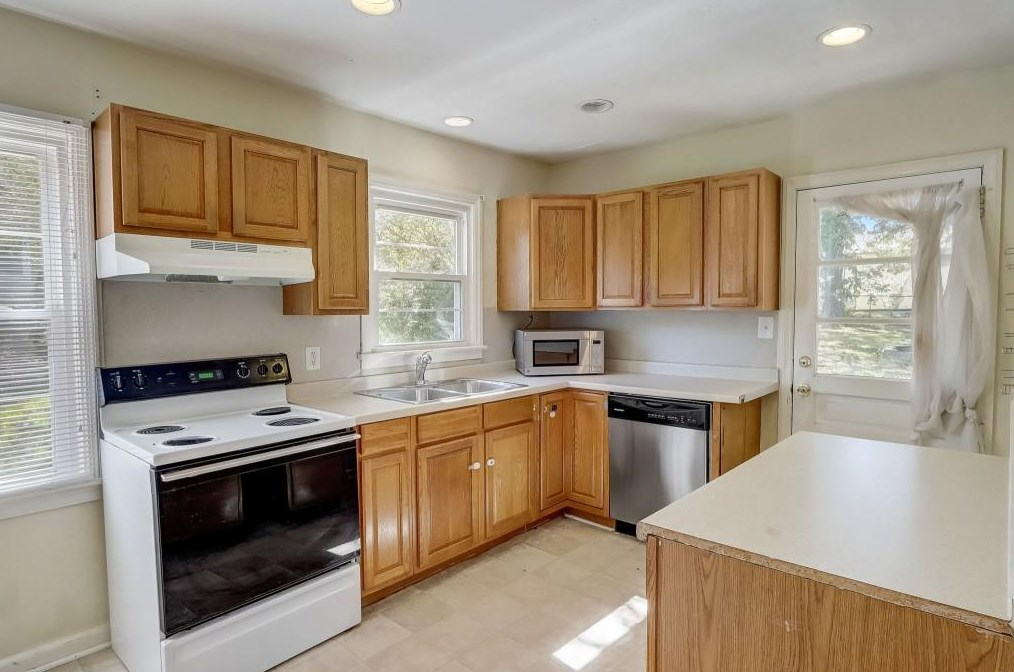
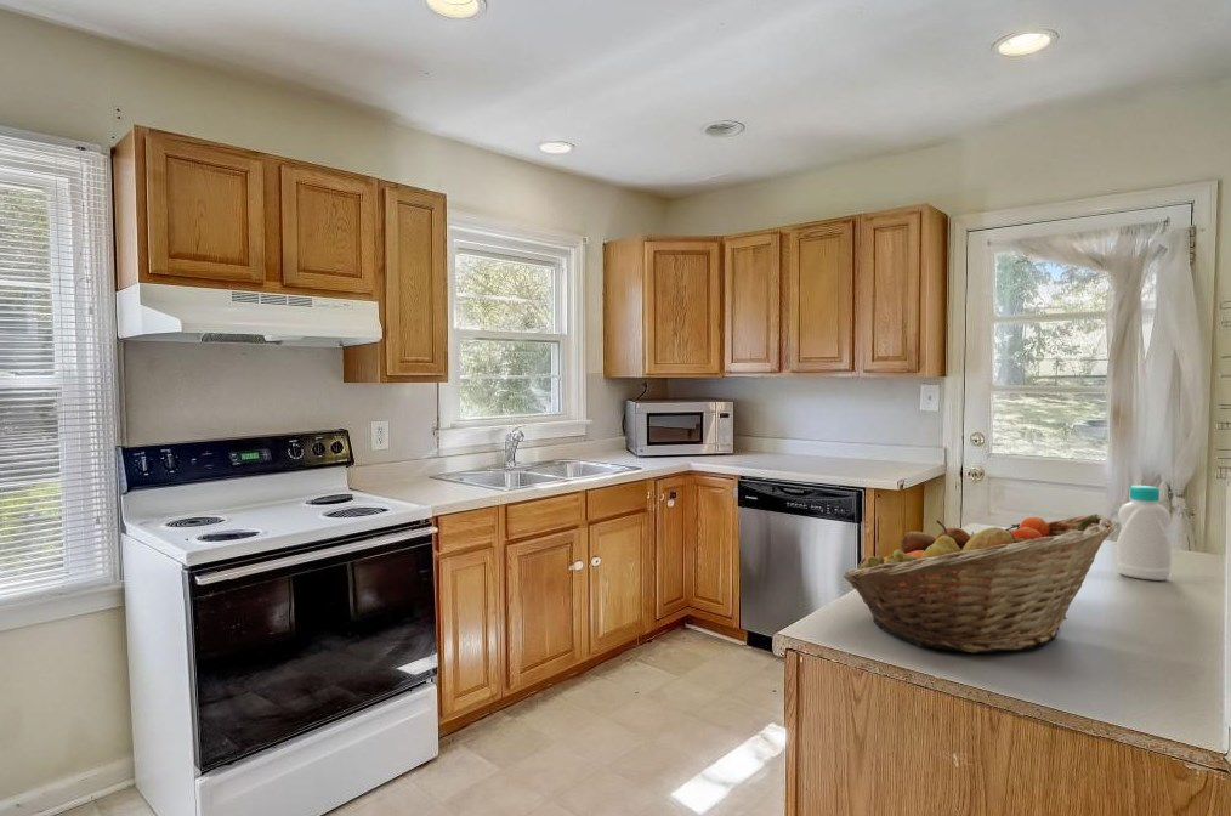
+ fruit basket [843,512,1117,654]
+ bottle [1116,484,1173,582]
